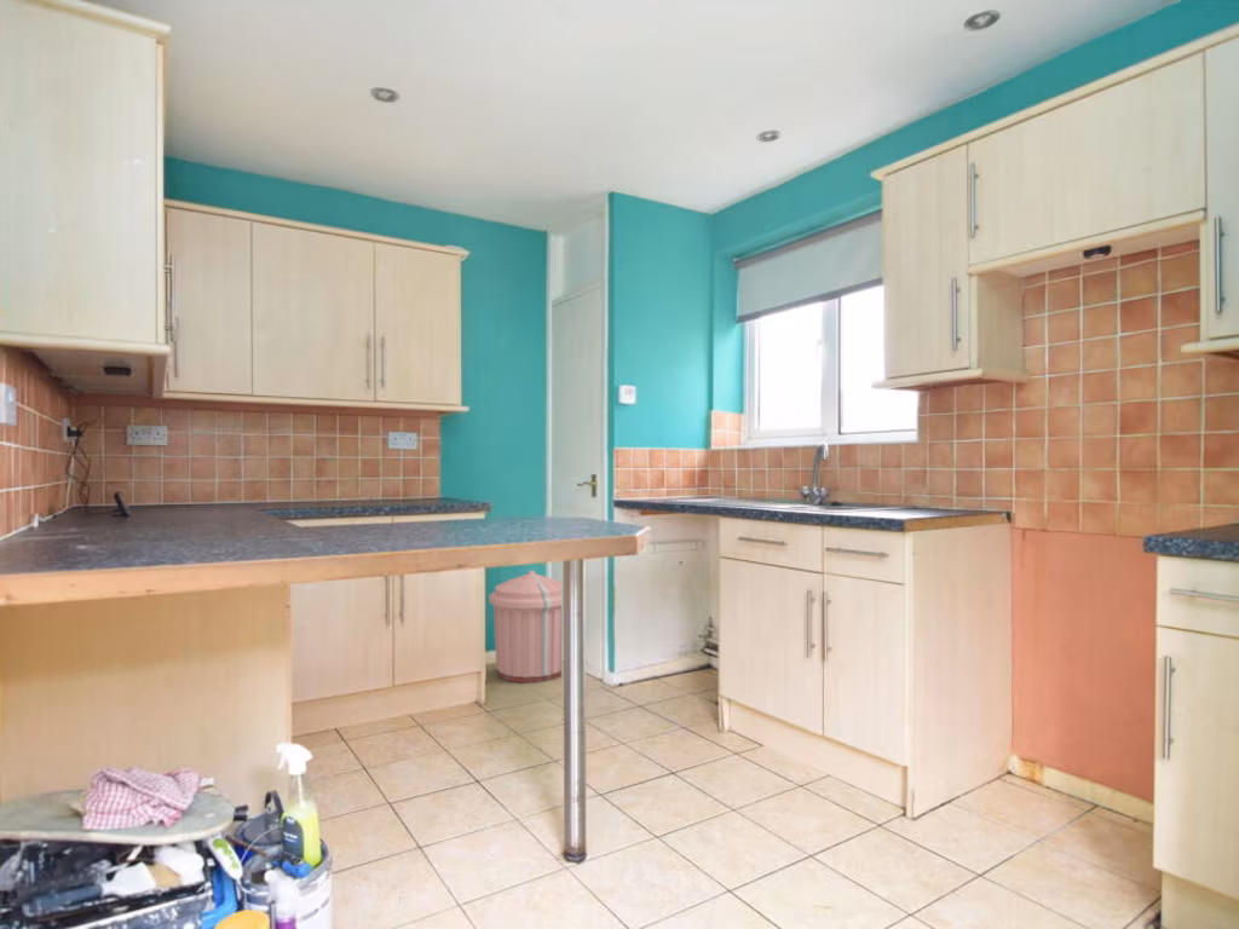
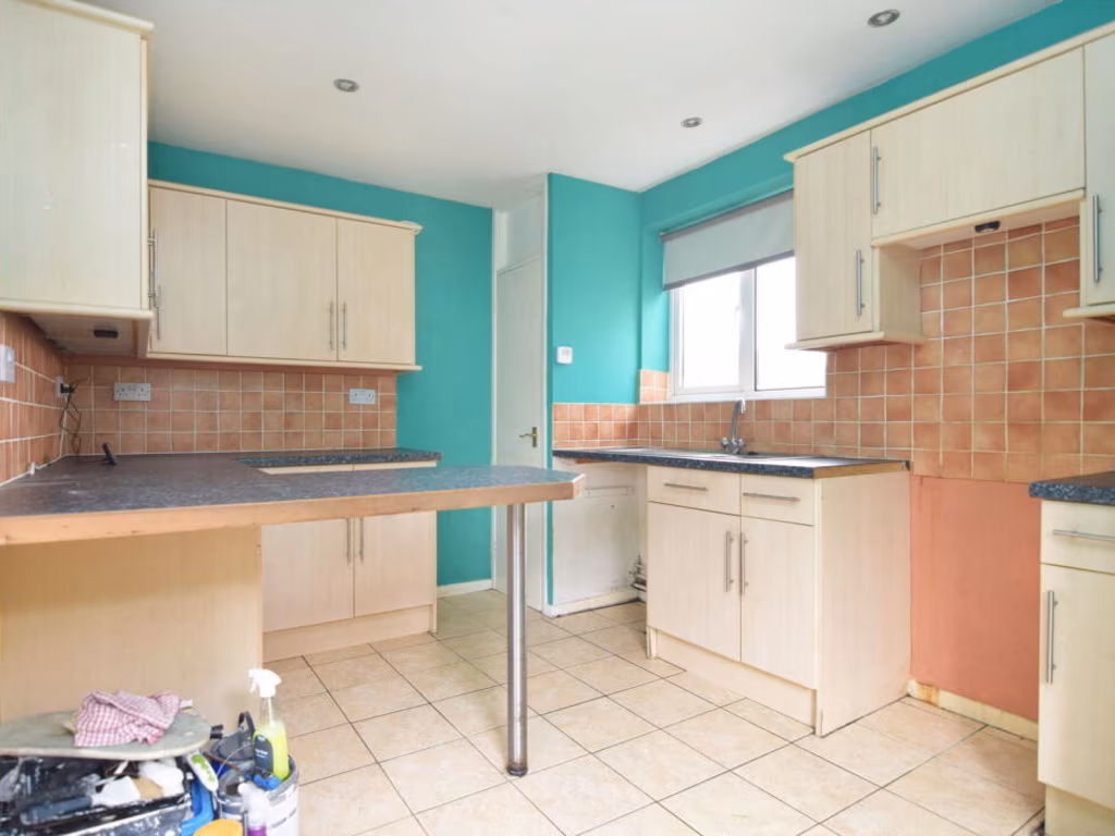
- trash can [488,570,563,685]
